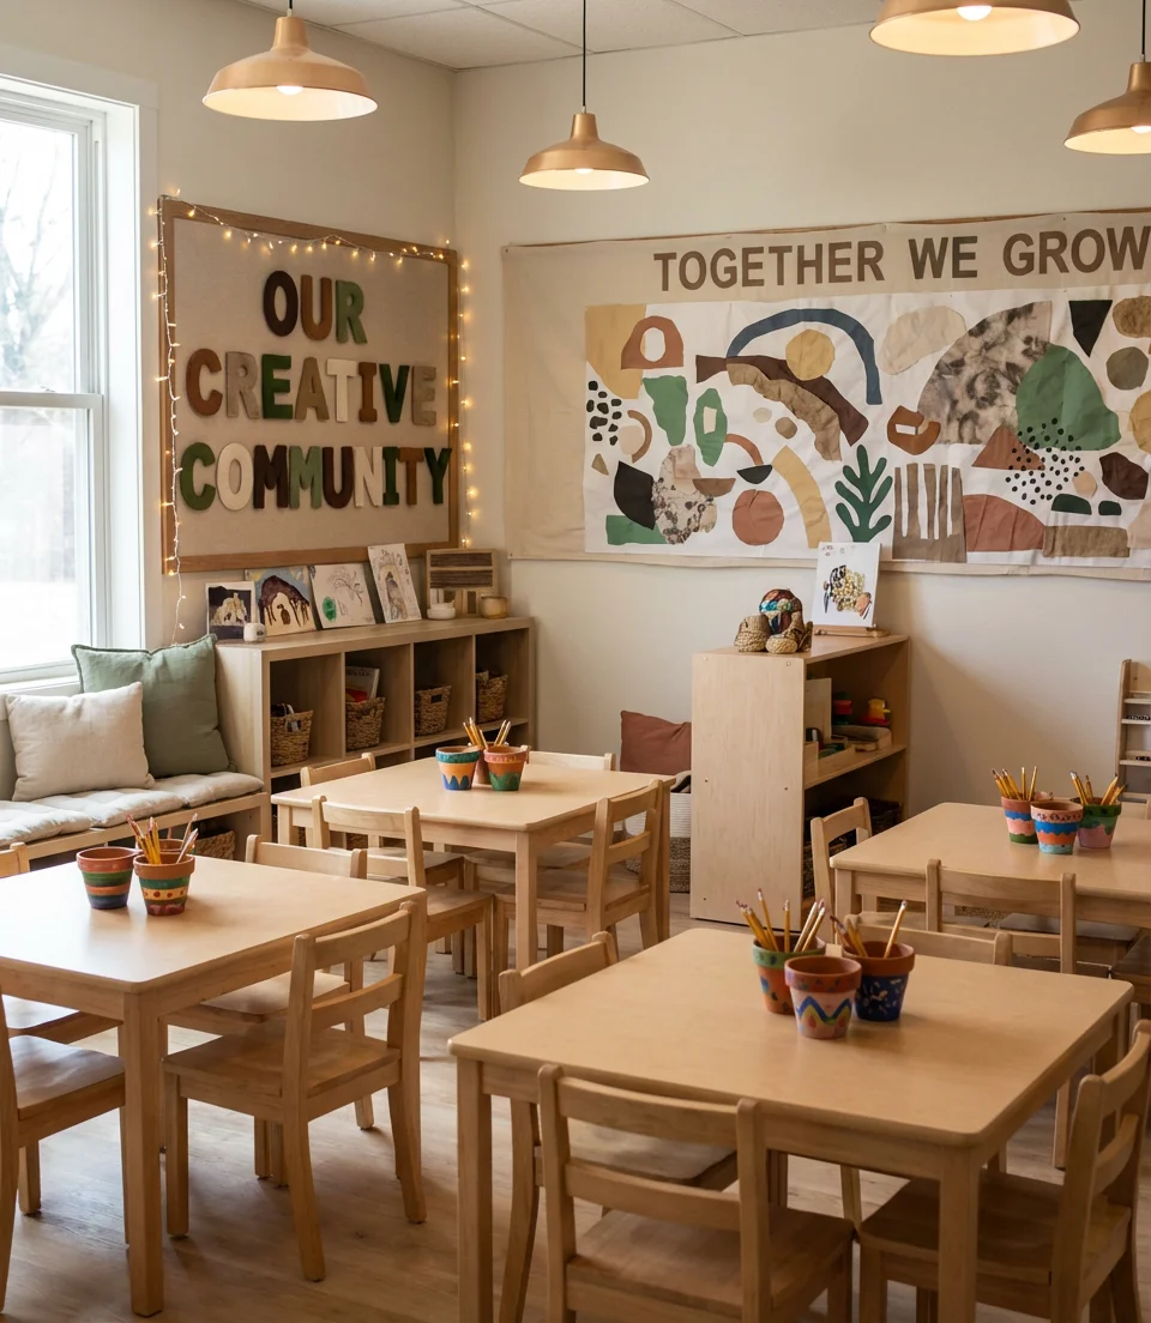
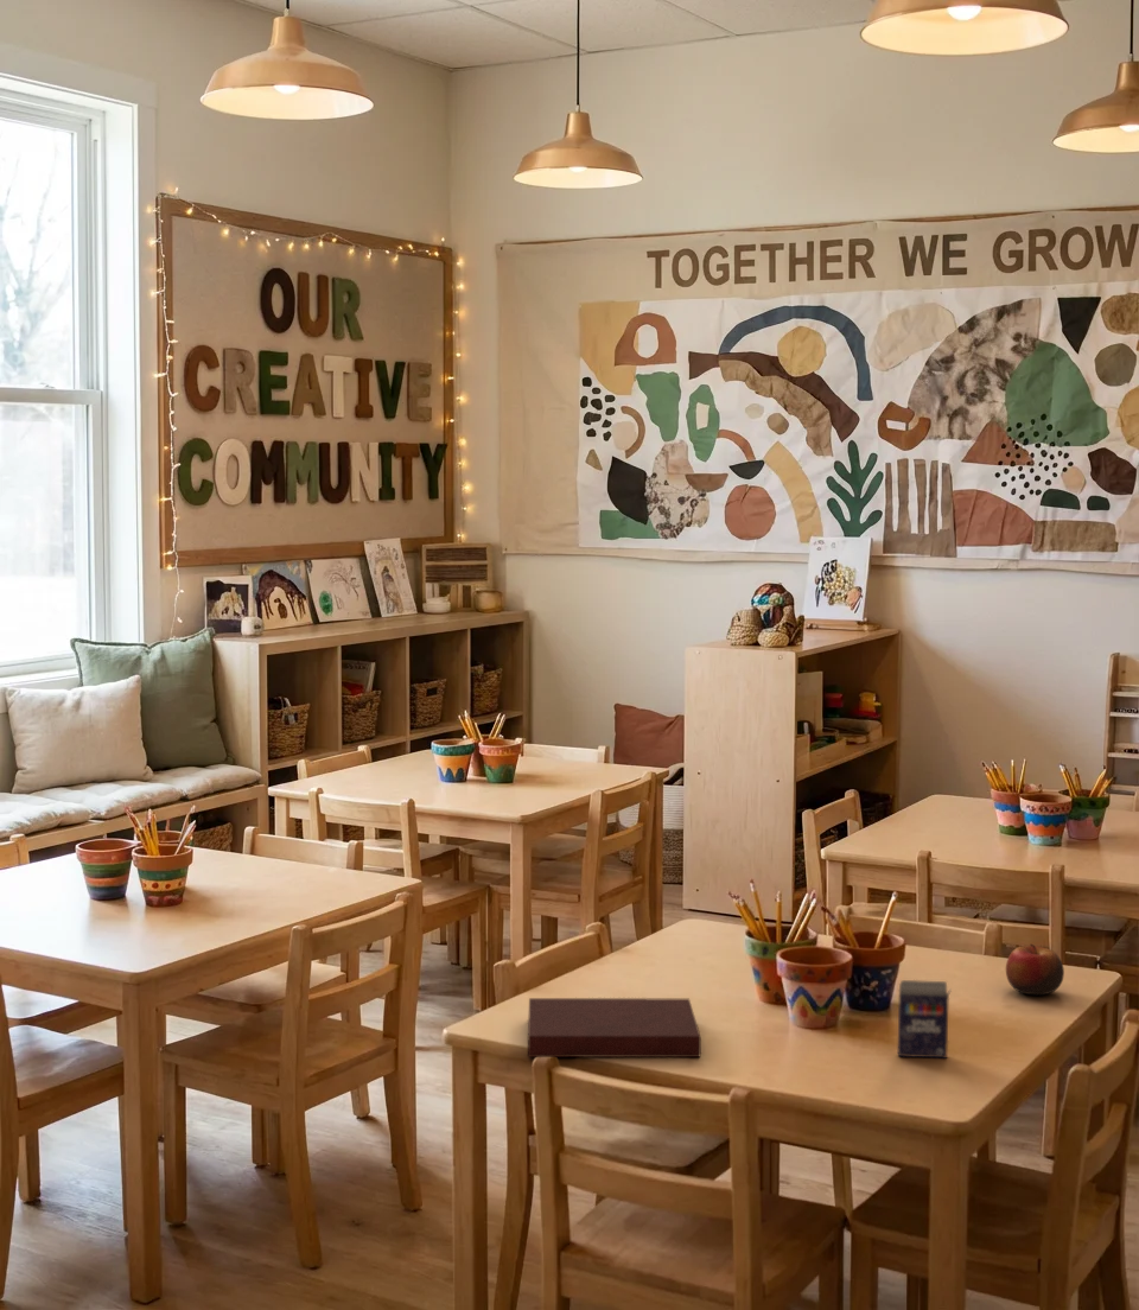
+ crayon box [896,979,953,1060]
+ notebook [527,997,702,1058]
+ apple [1005,943,1065,996]
